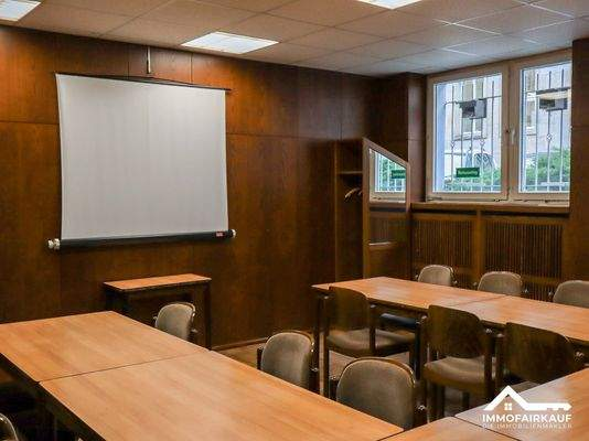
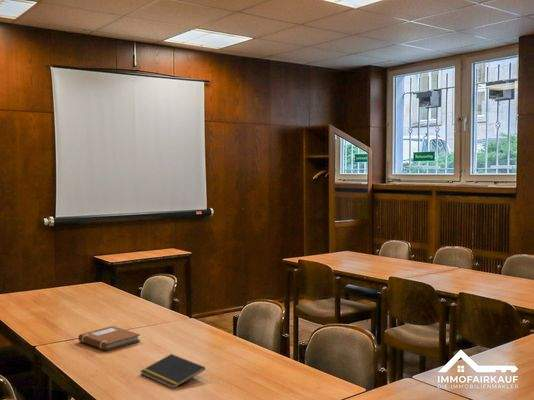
+ notebook [77,325,141,352]
+ notepad [140,353,206,390]
